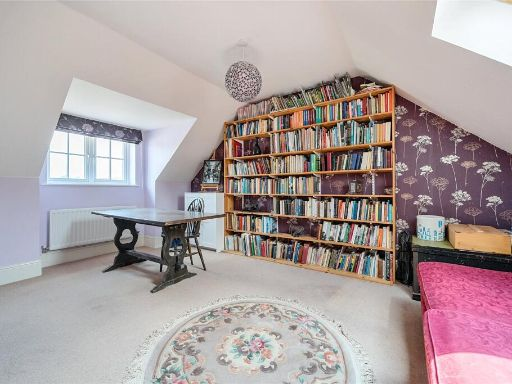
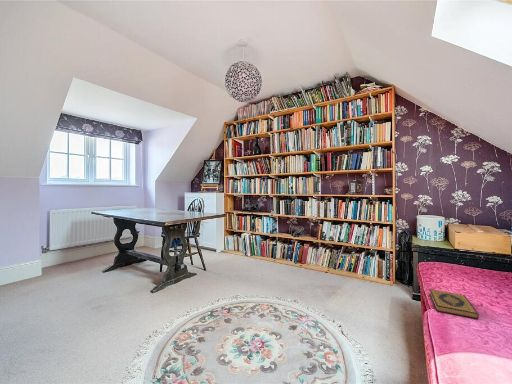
+ hardback book [429,288,480,320]
